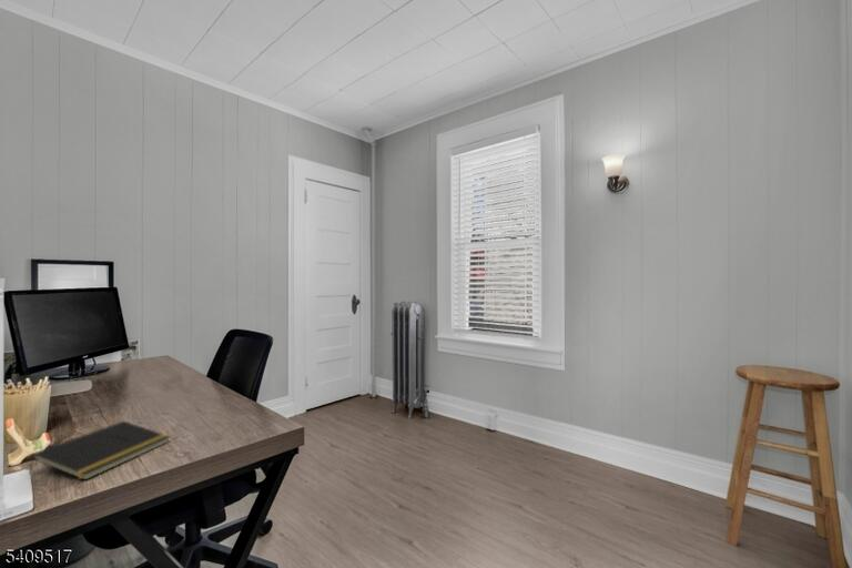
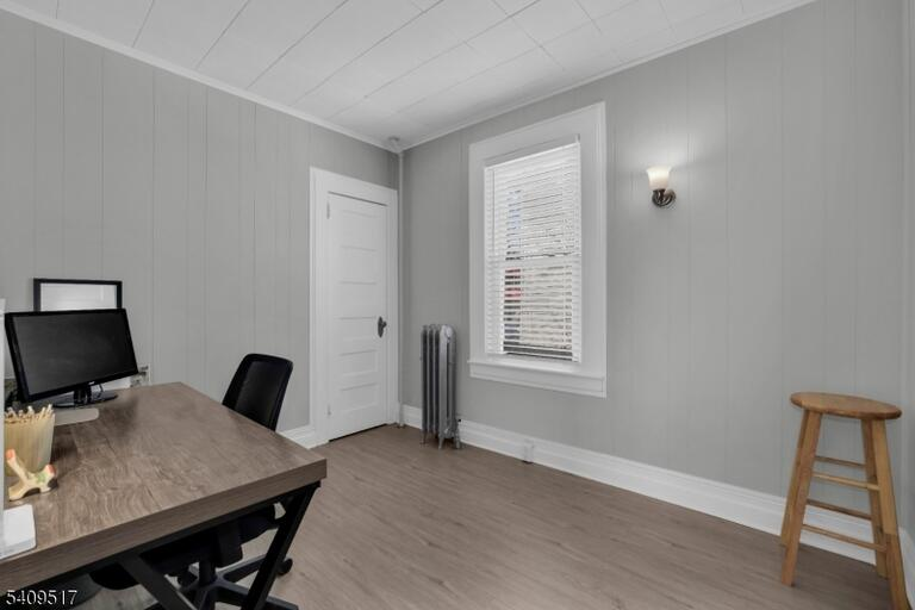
- notepad [28,419,171,481]
